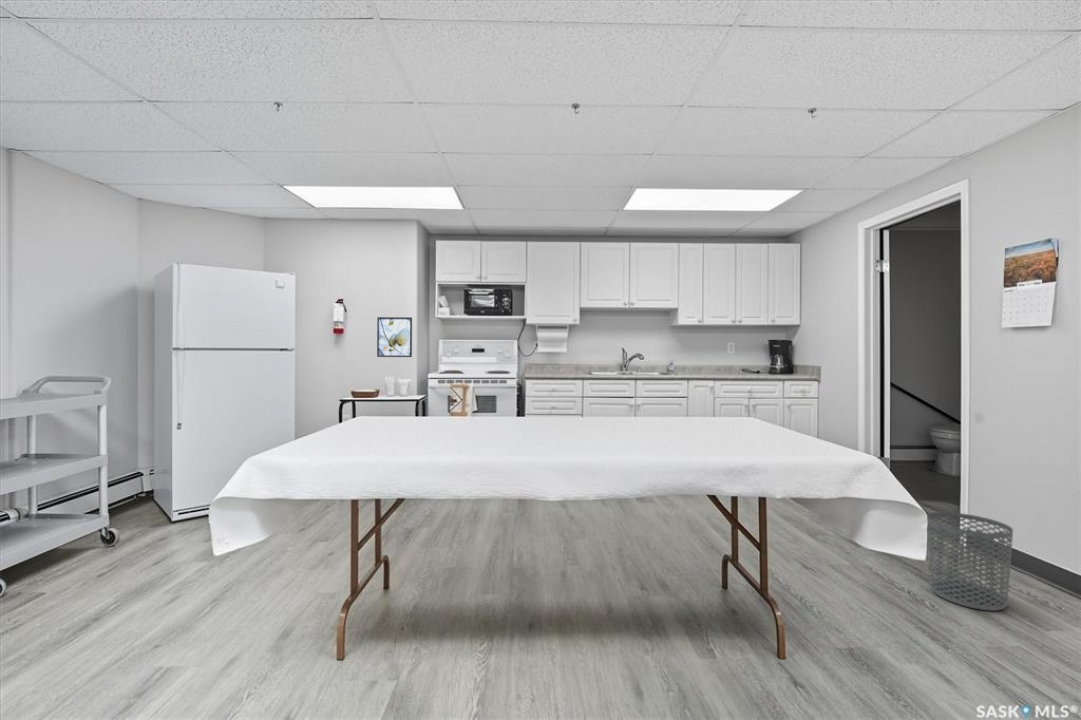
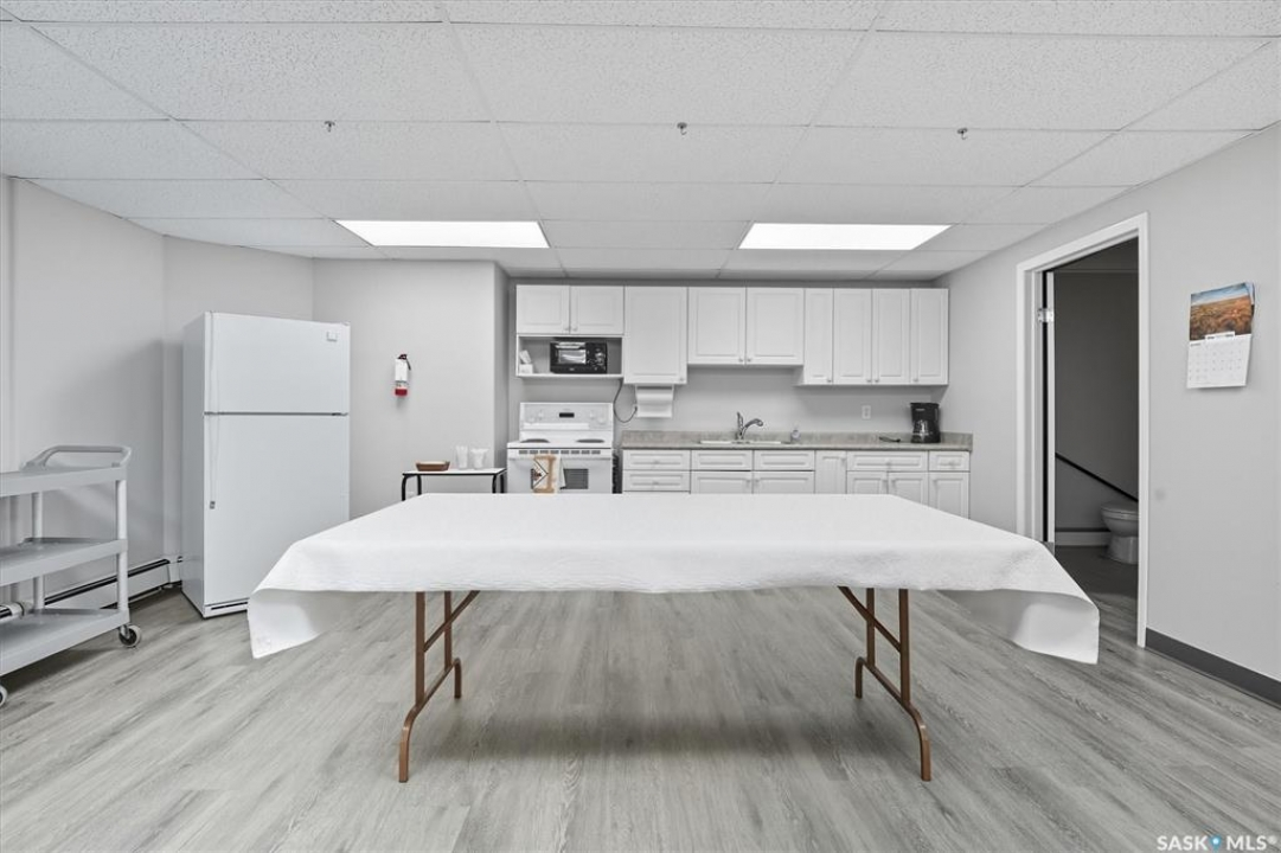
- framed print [376,316,413,358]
- waste bin [926,511,1014,612]
